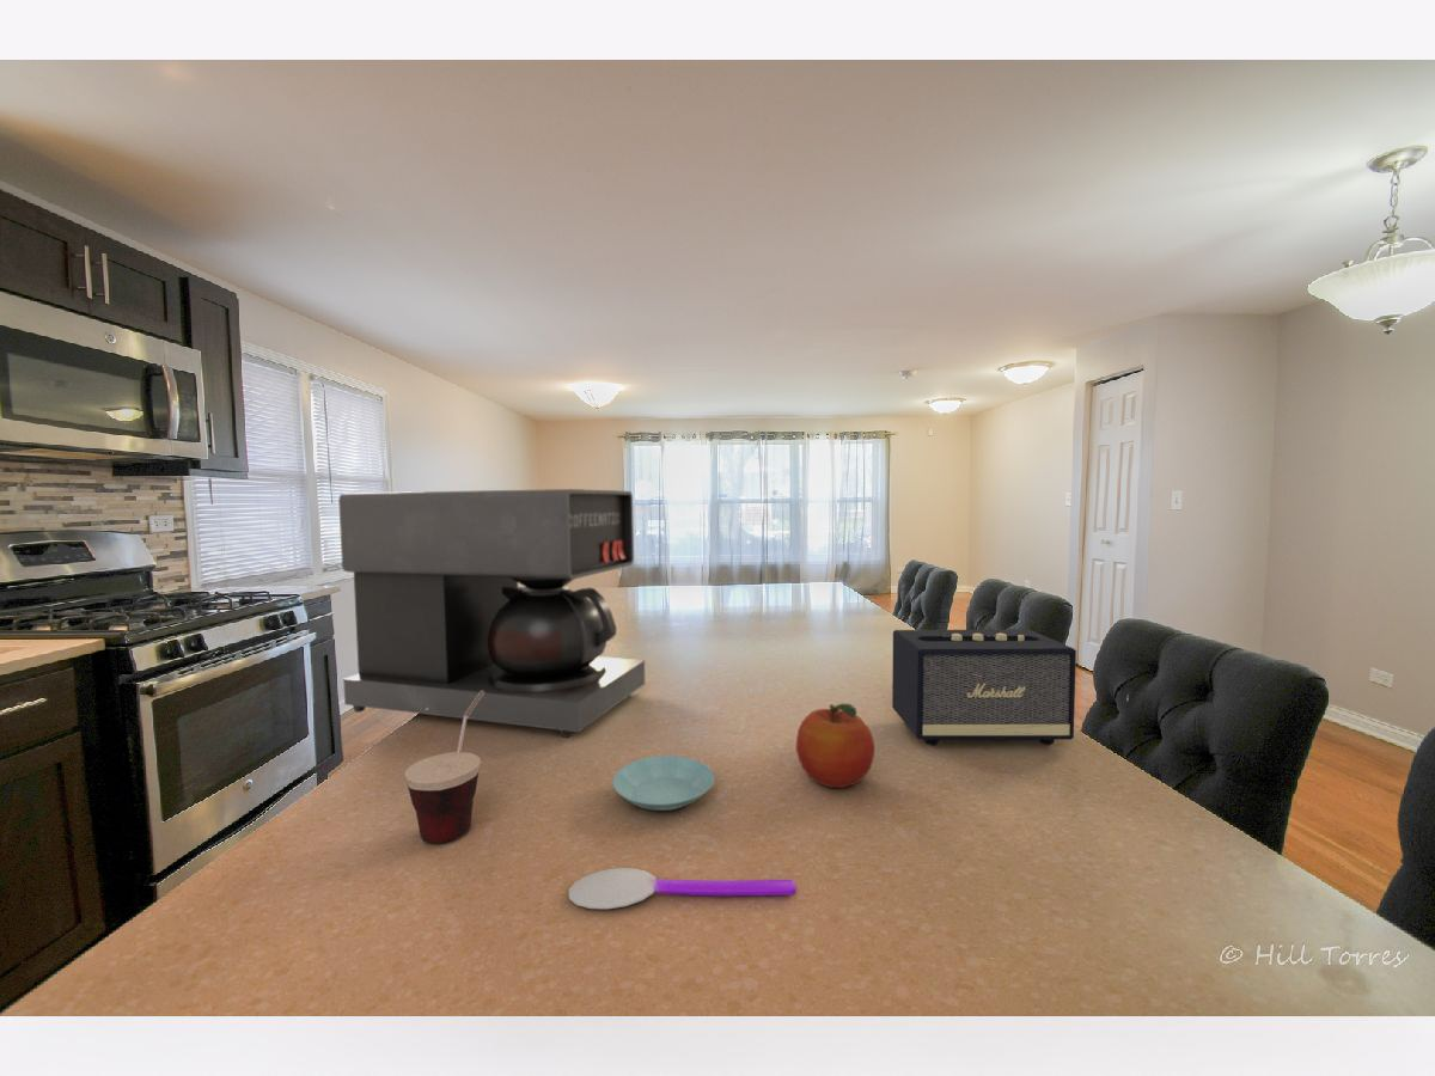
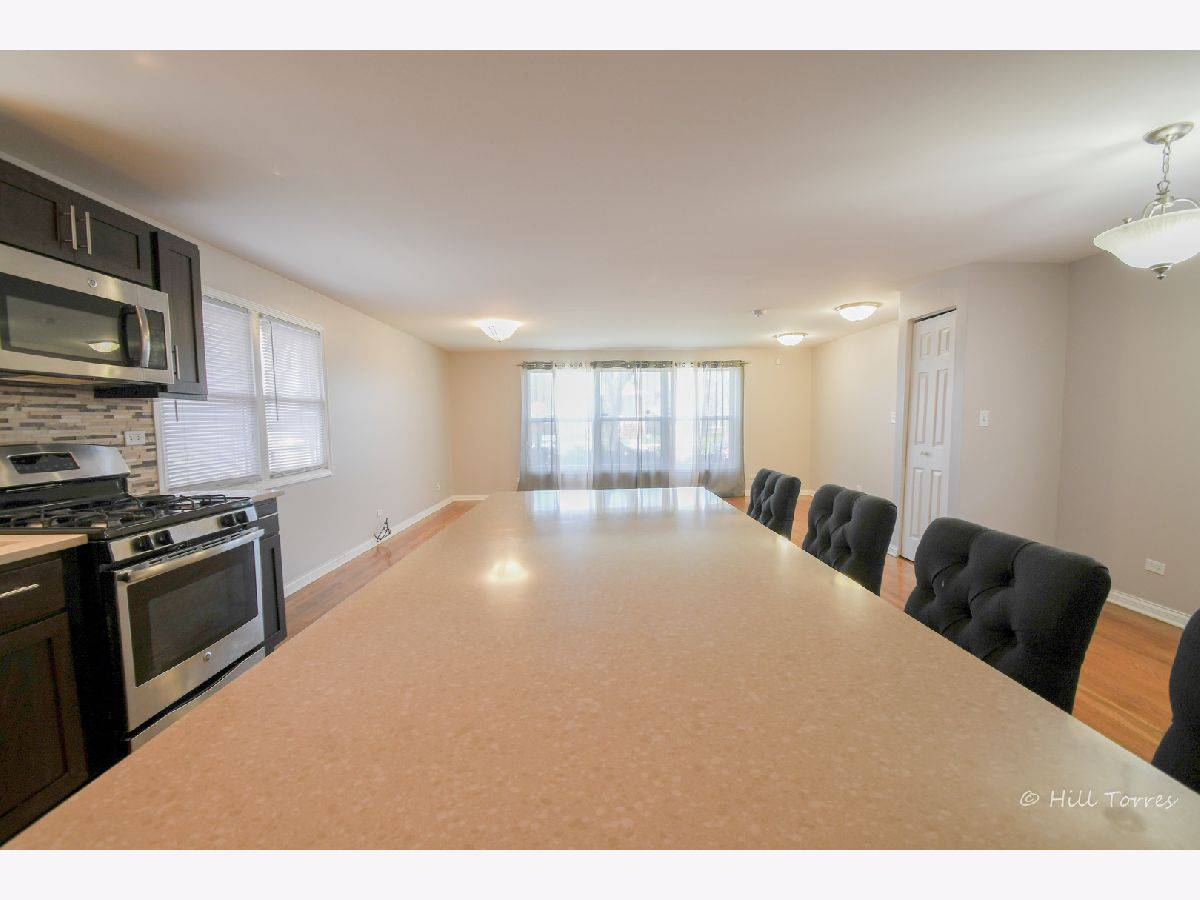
- speaker [891,628,1077,746]
- fruit [795,703,875,789]
- coffee maker [337,488,646,739]
- spoon [567,867,798,910]
- saucer [611,754,716,812]
- cup [404,691,484,844]
